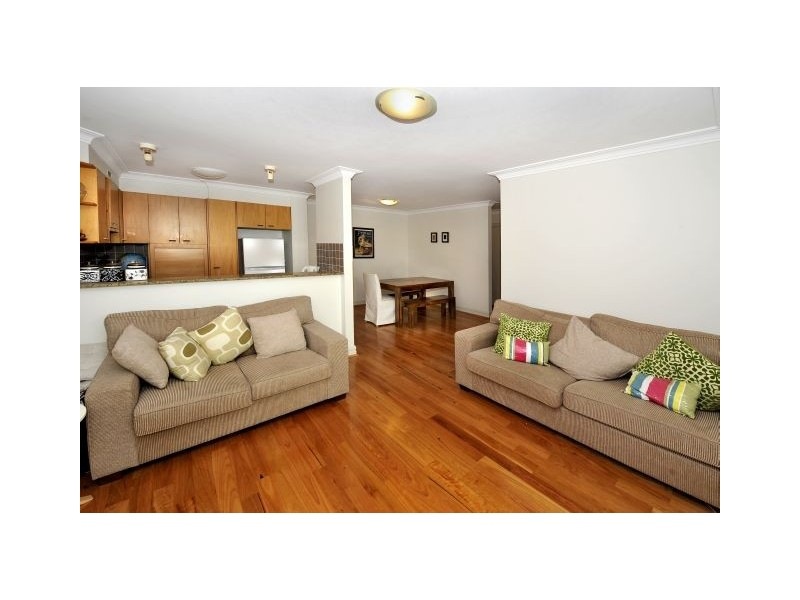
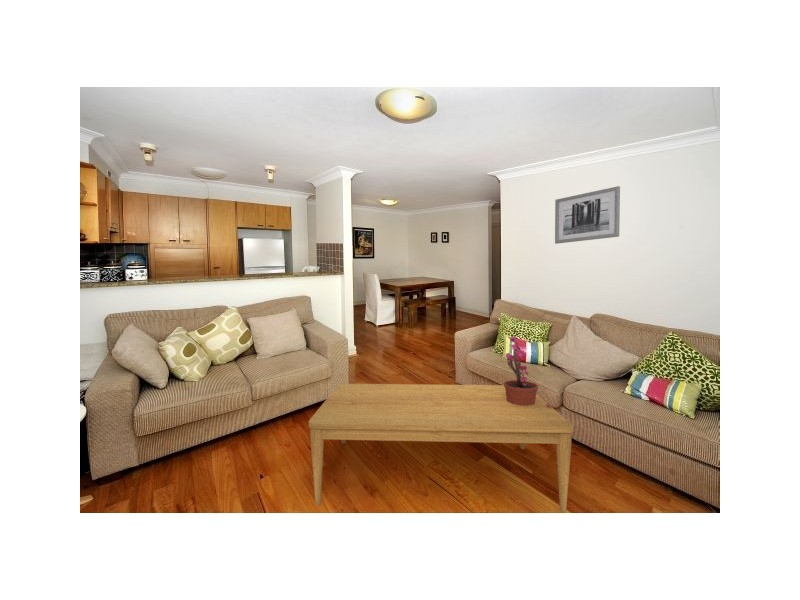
+ coffee table [308,383,574,514]
+ wall art [554,185,621,245]
+ potted plant [503,336,551,407]
